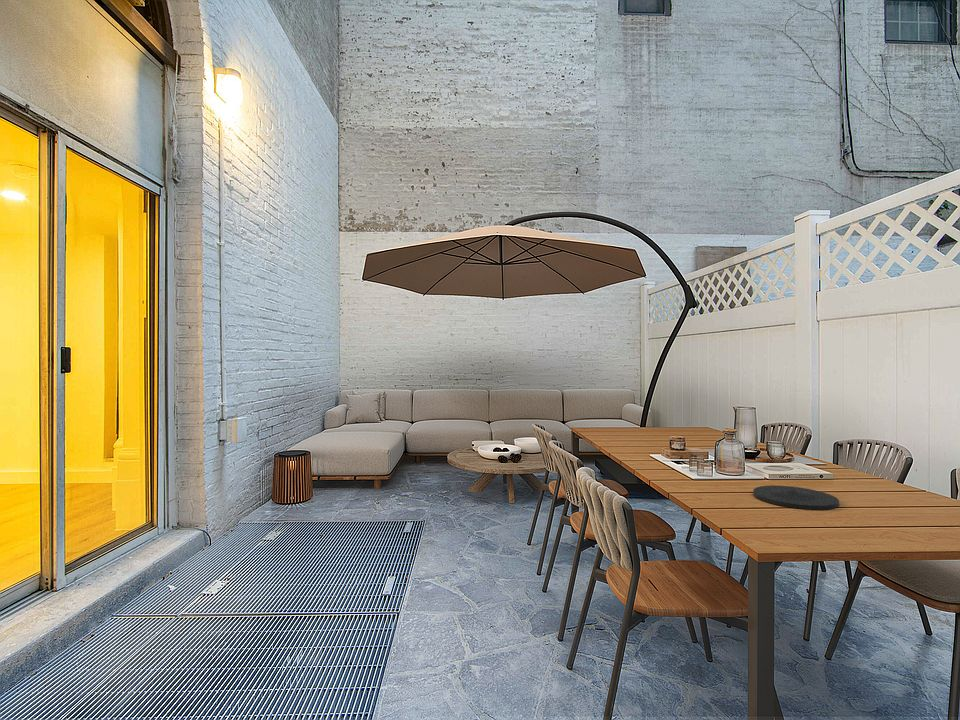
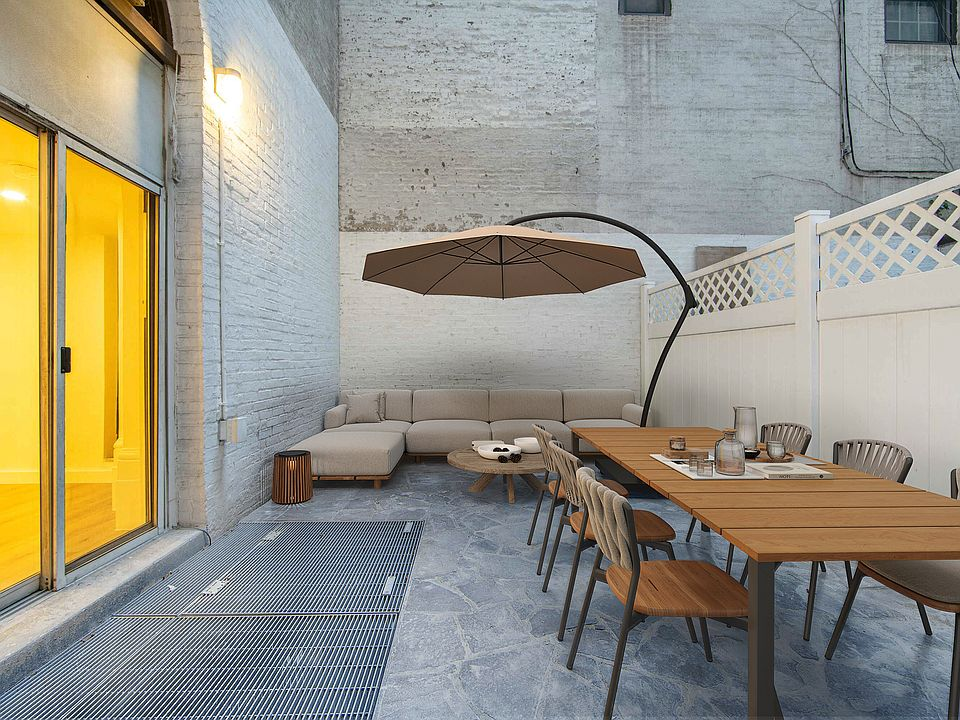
- plate [752,485,840,511]
